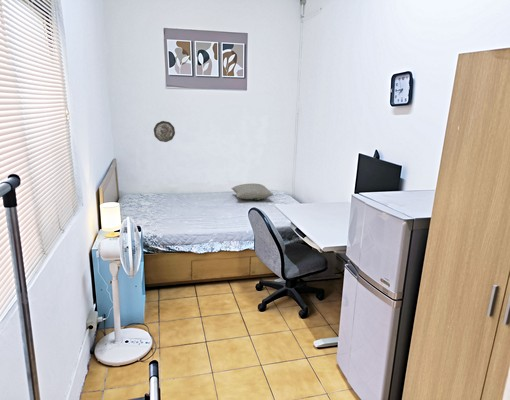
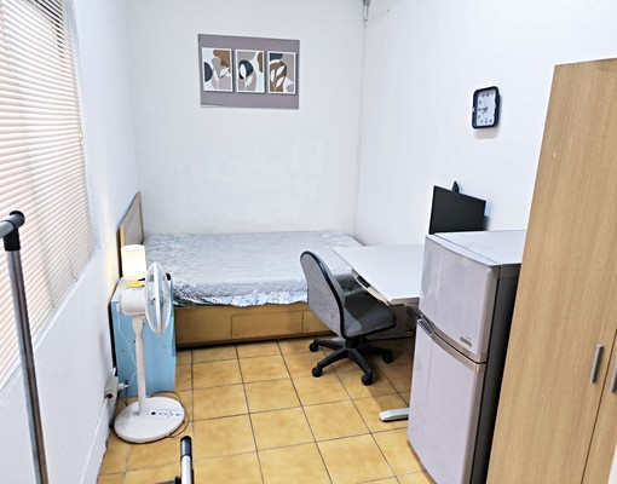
- pillow [231,182,274,201]
- decorative plate [153,120,176,143]
